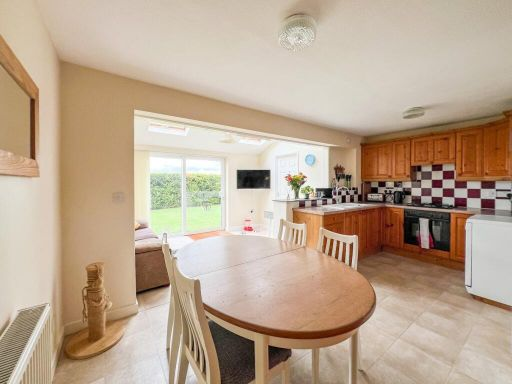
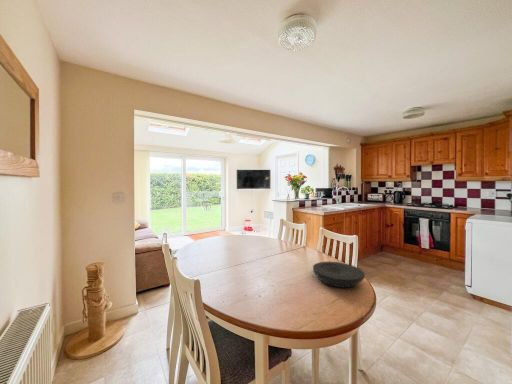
+ plate [312,261,366,289]
